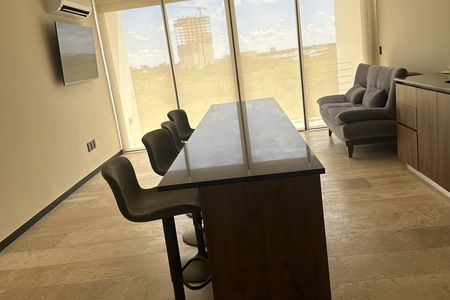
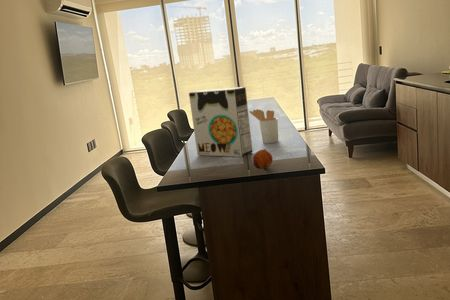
+ utensil holder [249,108,279,144]
+ cereal box [188,86,254,158]
+ fruit [252,148,273,170]
